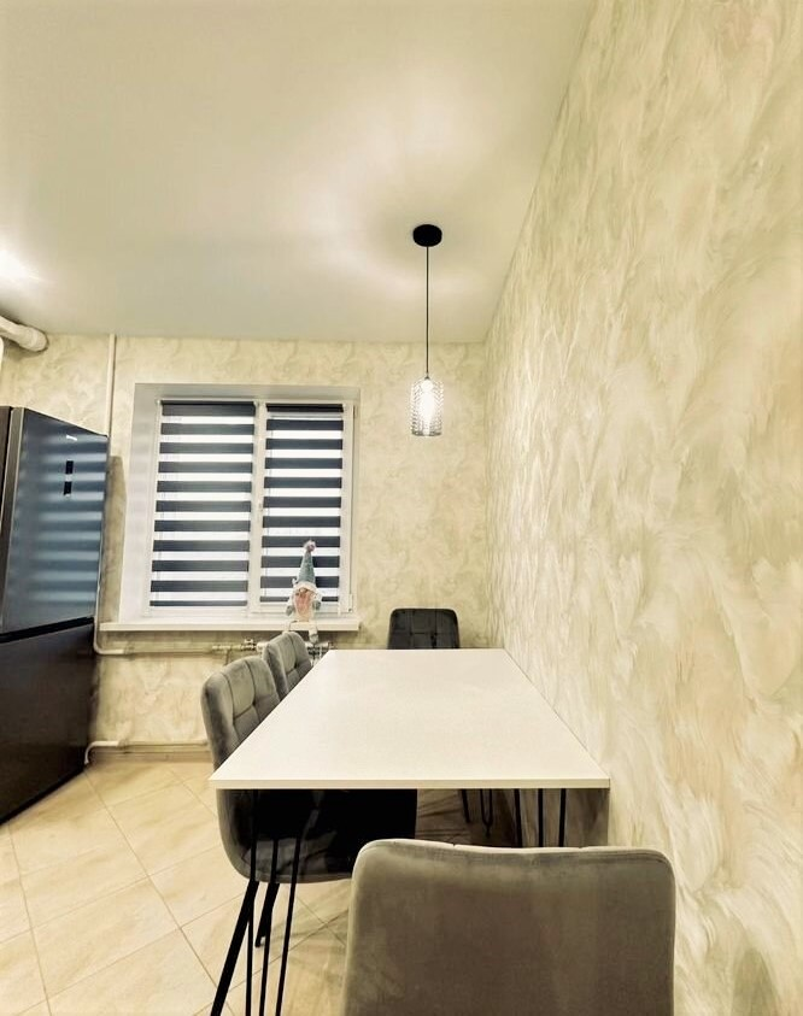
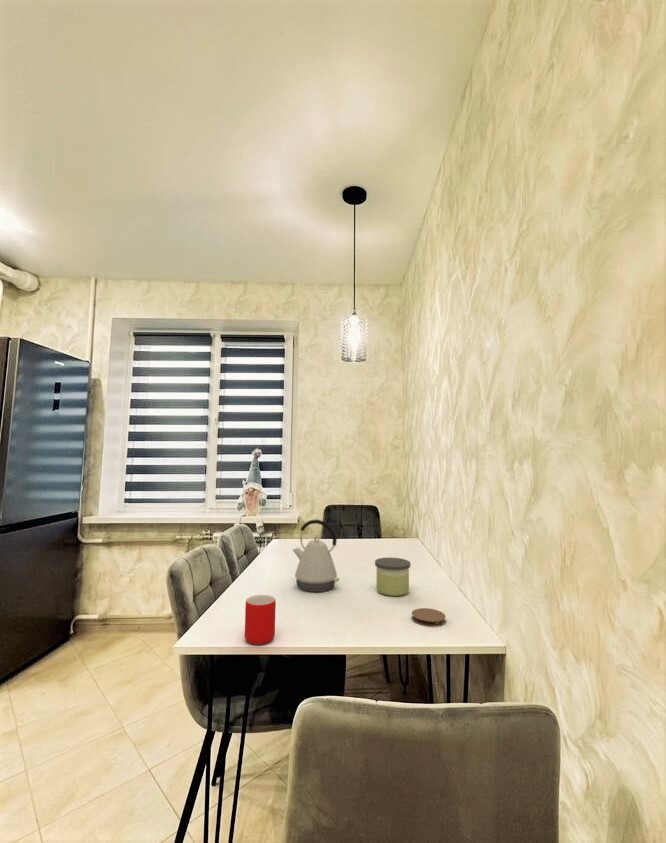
+ candle [374,556,411,597]
+ coaster [411,607,447,627]
+ kettle [292,519,340,593]
+ mug [244,594,277,645]
